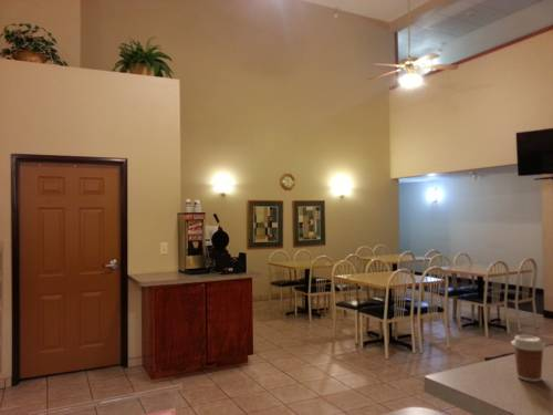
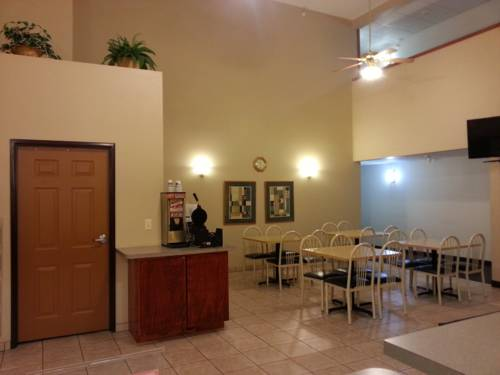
- coffee cup [510,334,546,383]
